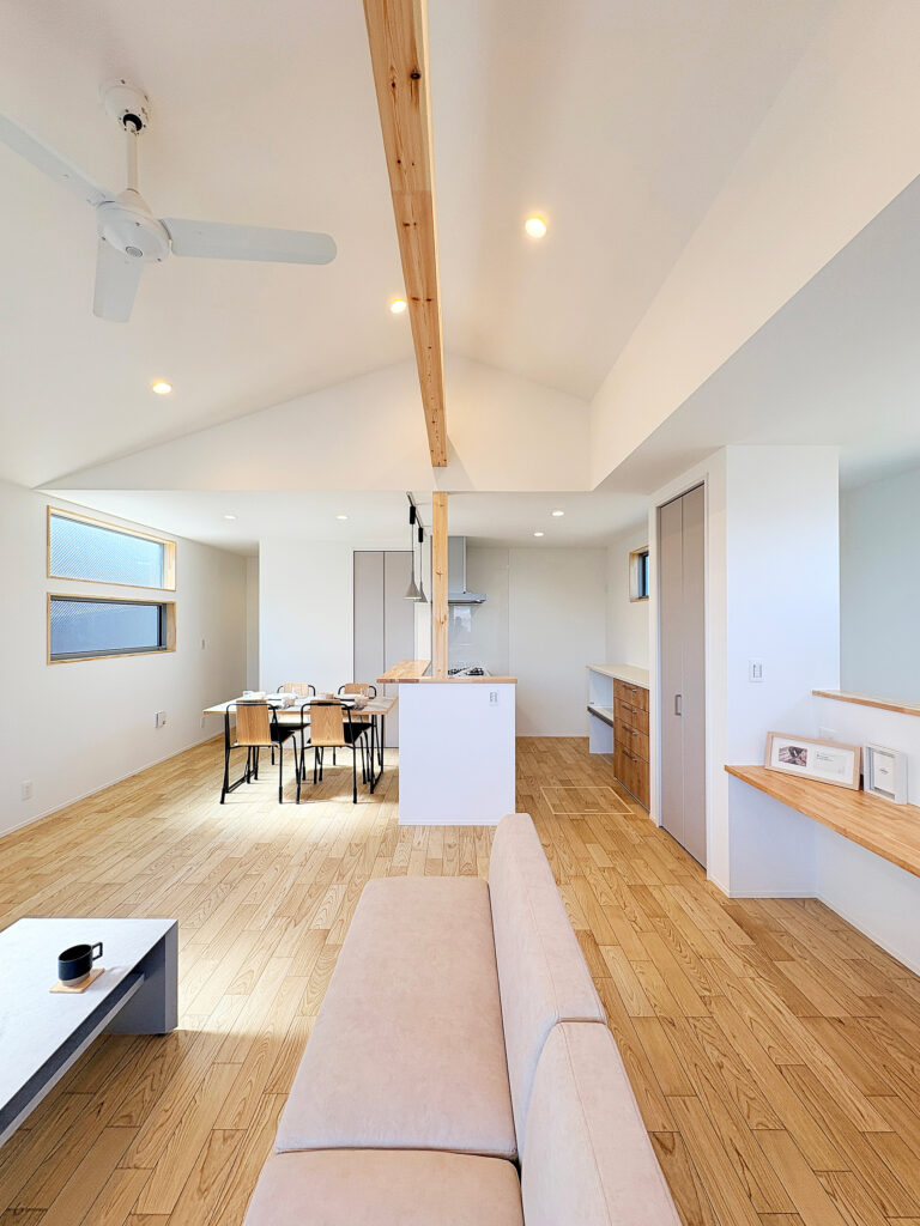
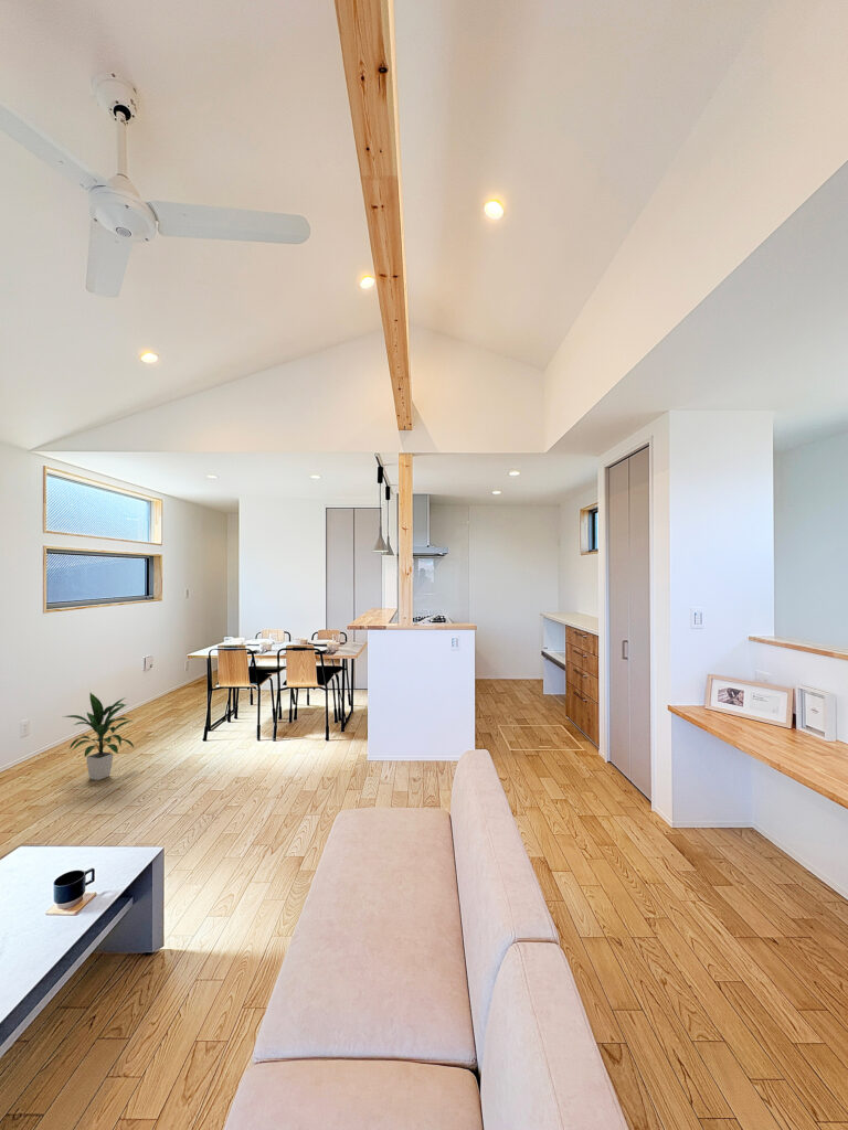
+ indoor plant [62,692,136,781]
